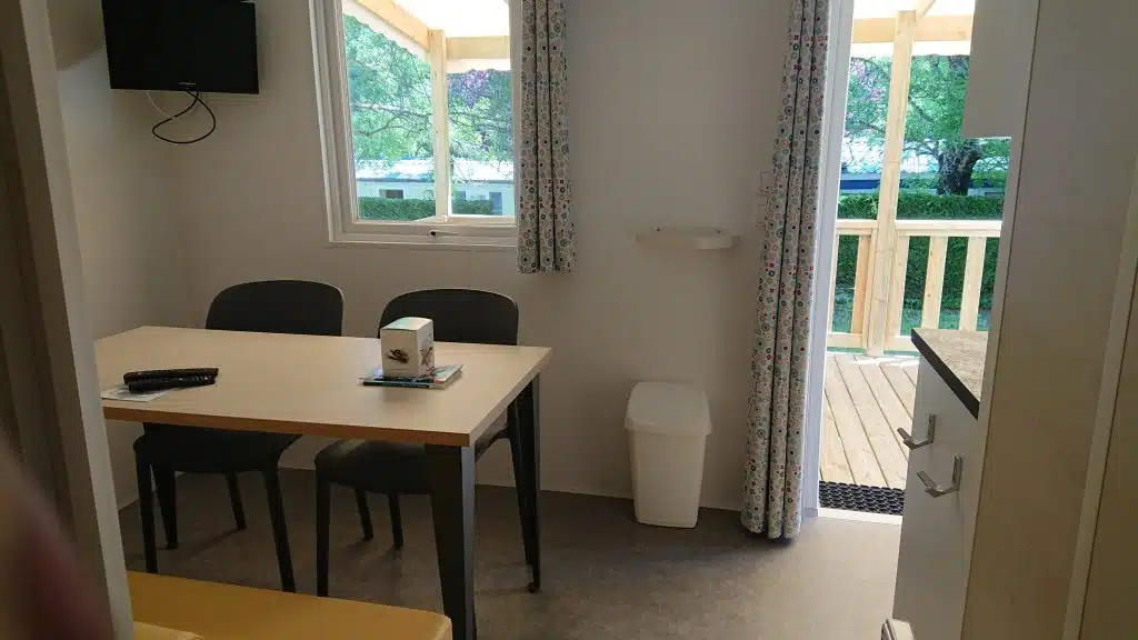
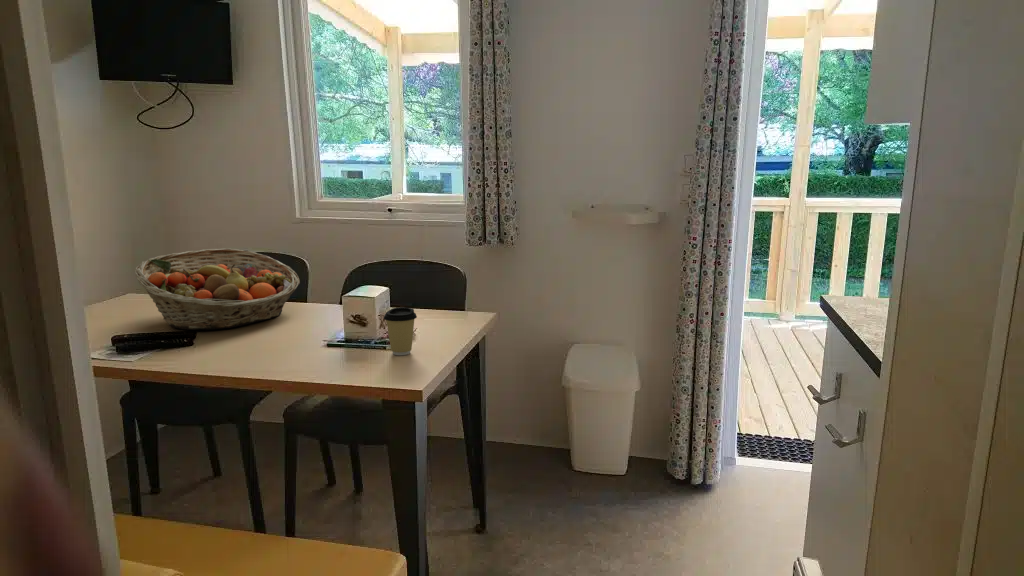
+ fruit basket [134,248,301,331]
+ coffee cup [383,306,418,356]
